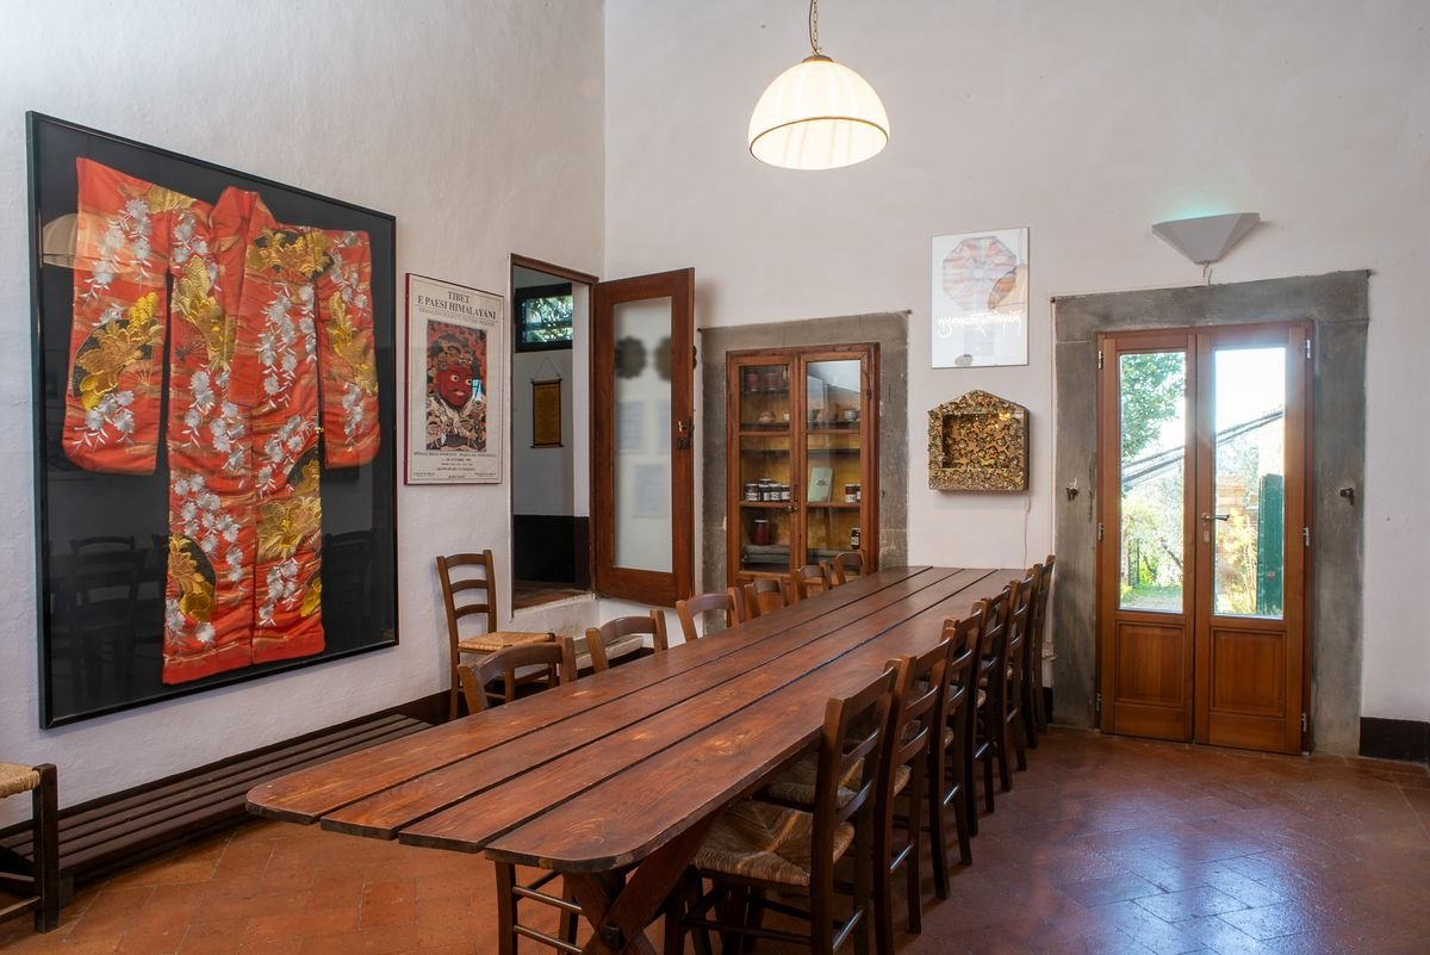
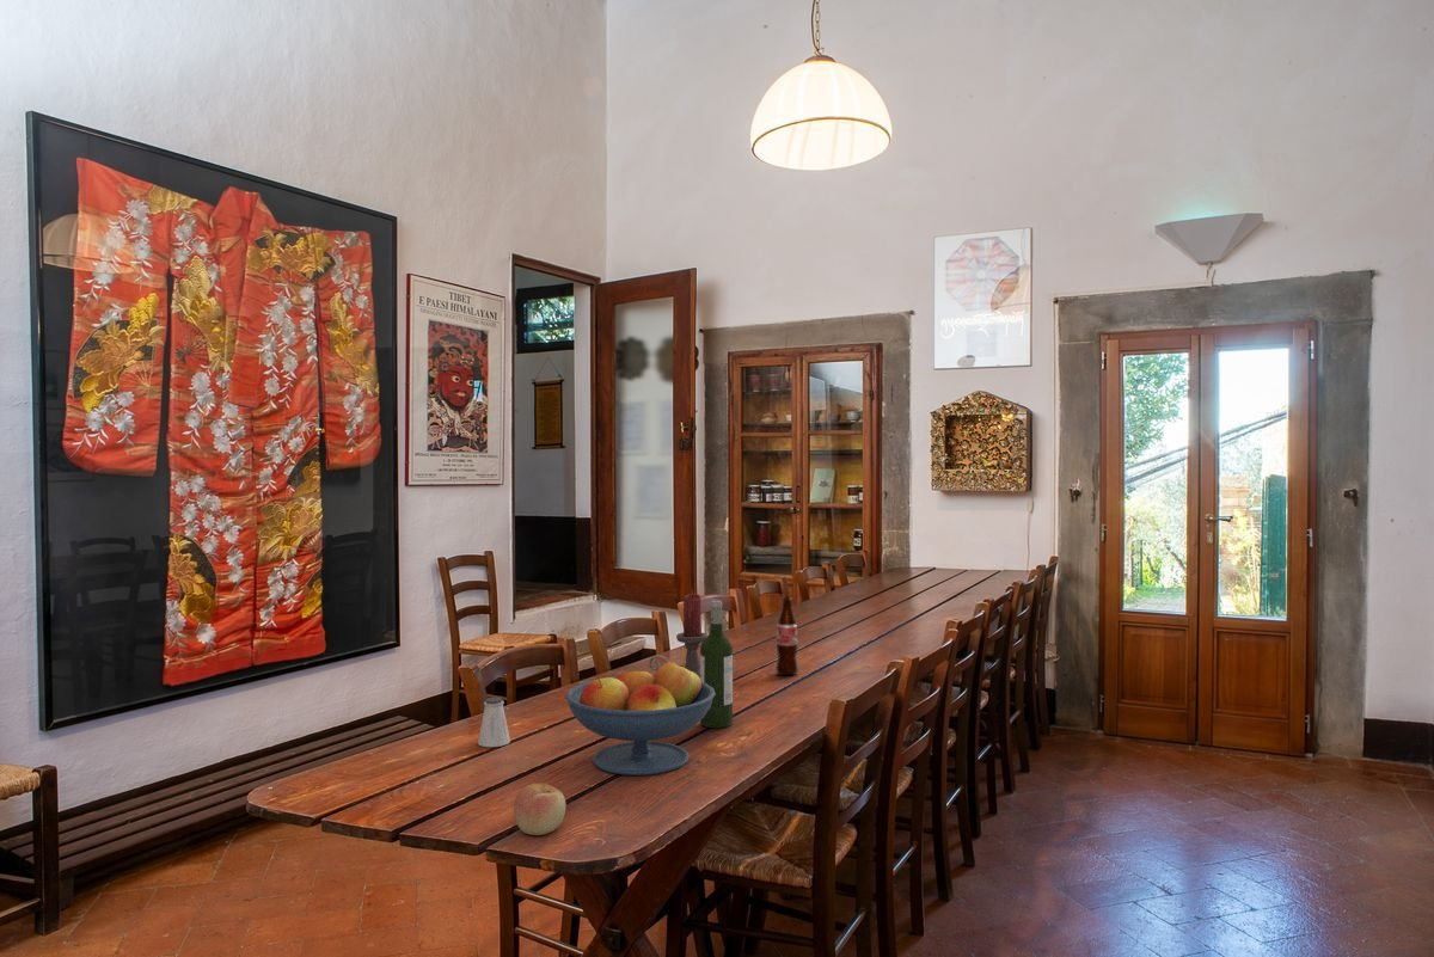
+ apple [513,781,568,836]
+ wine bottle [699,600,734,729]
+ fruit bowl [565,660,716,777]
+ saltshaker [477,697,511,748]
+ candle holder [648,593,709,679]
+ bottle [774,596,799,676]
